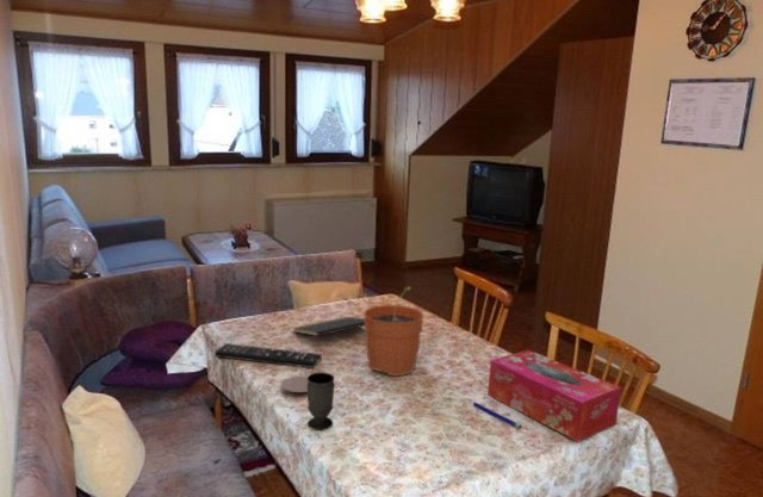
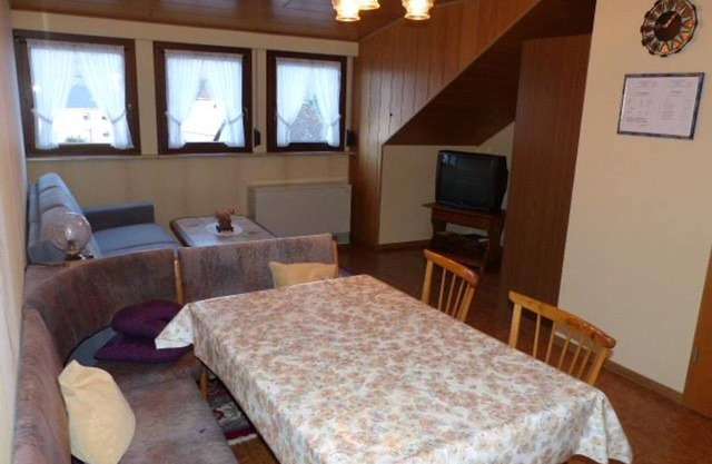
- notepad [292,316,365,337]
- tissue box [486,349,622,443]
- pen [472,400,522,429]
- coaster [280,375,308,398]
- cup [306,371,336,431]
- plant pot [362,285,426,377]
- remote control [213,342,323,369]
